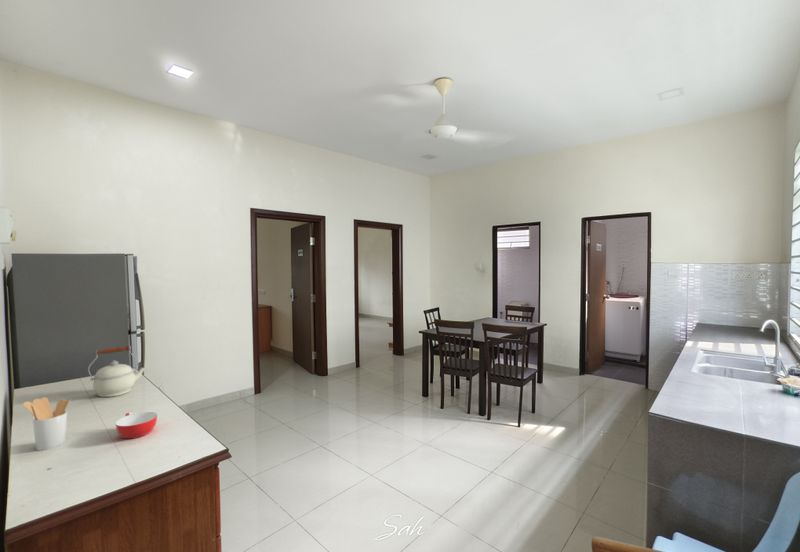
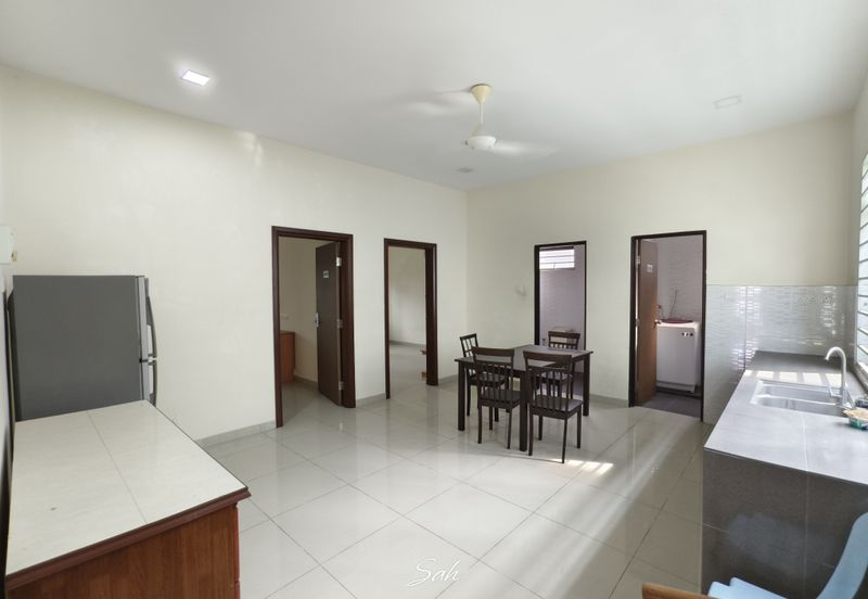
- kettle [87,345,146,398]
- utensil holder [22,396,70,451]
- bowl [115,411,158,439]
